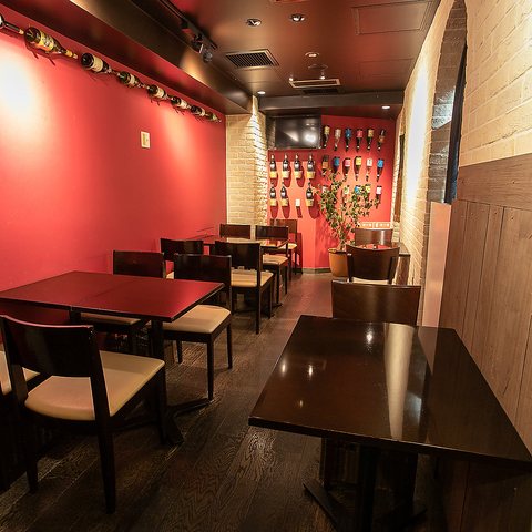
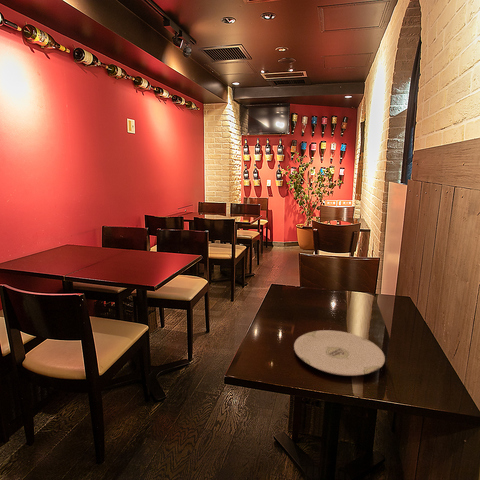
+ plate [293,329,386,377]
